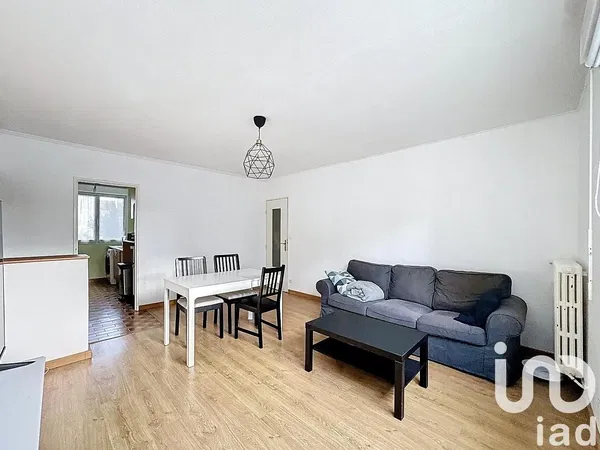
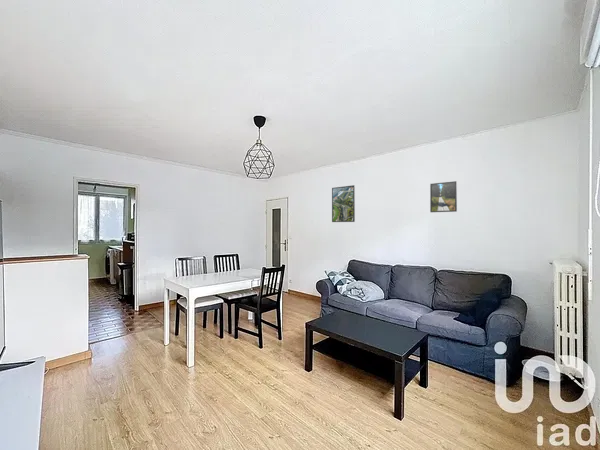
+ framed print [429,180,458,213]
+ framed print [331,184,356,223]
